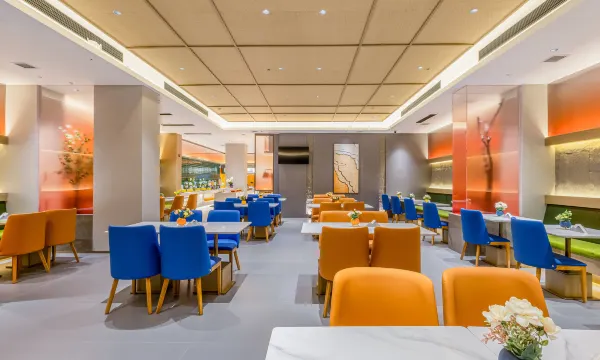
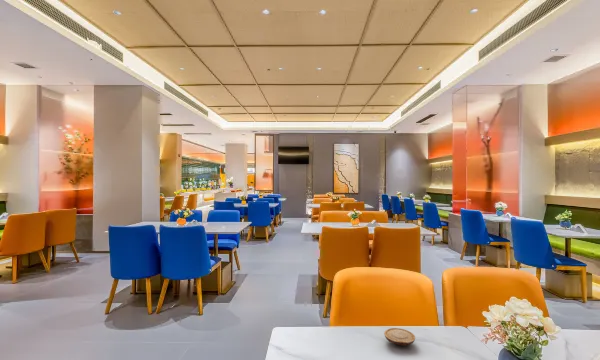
+ wood slice [383,327,416,346]
